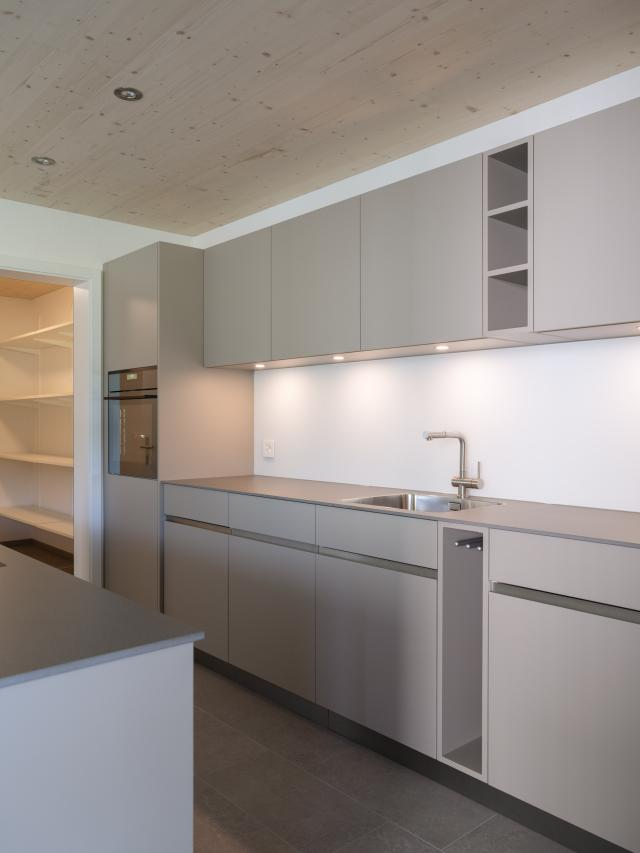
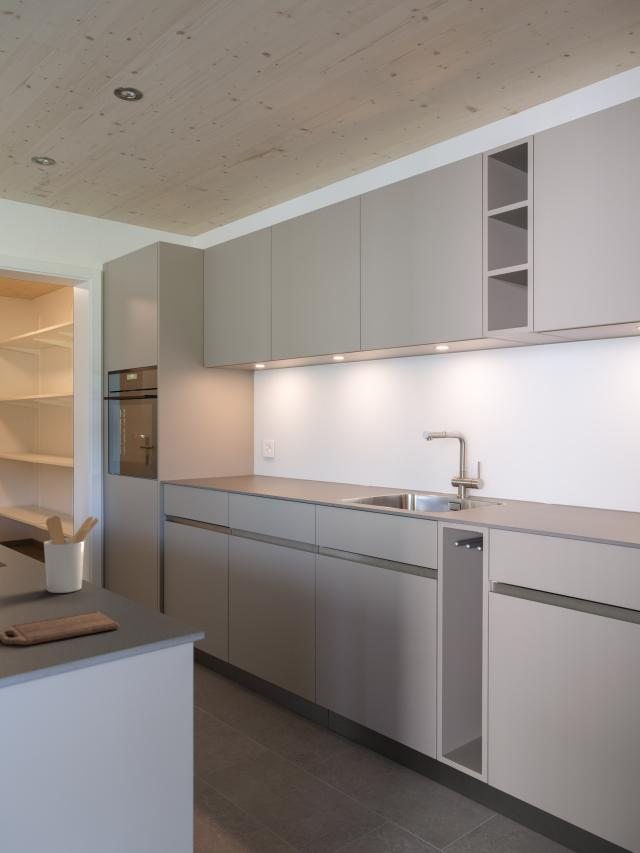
+ utensil holder [43,515,101,594]
+ cutting board [0,610,119,646]
